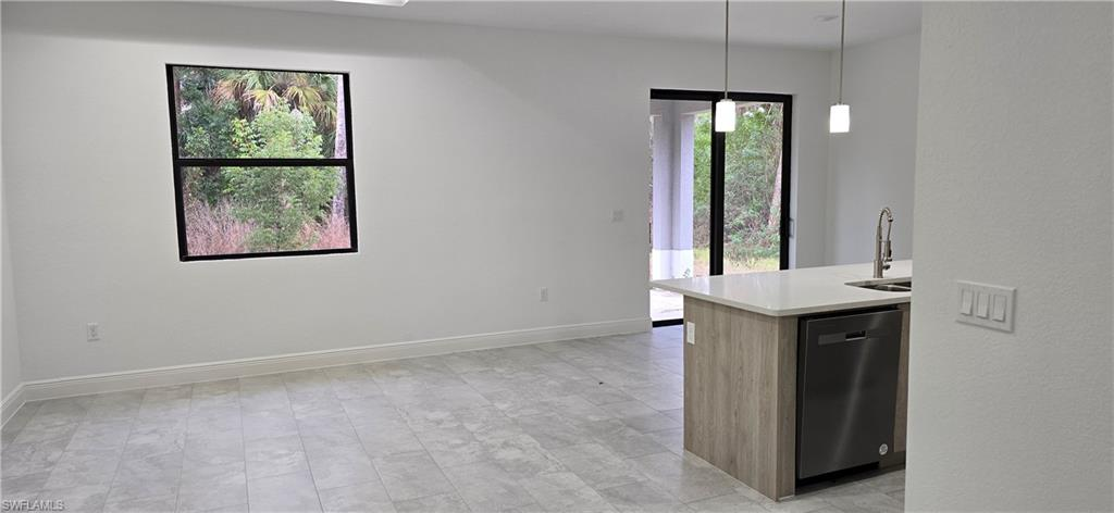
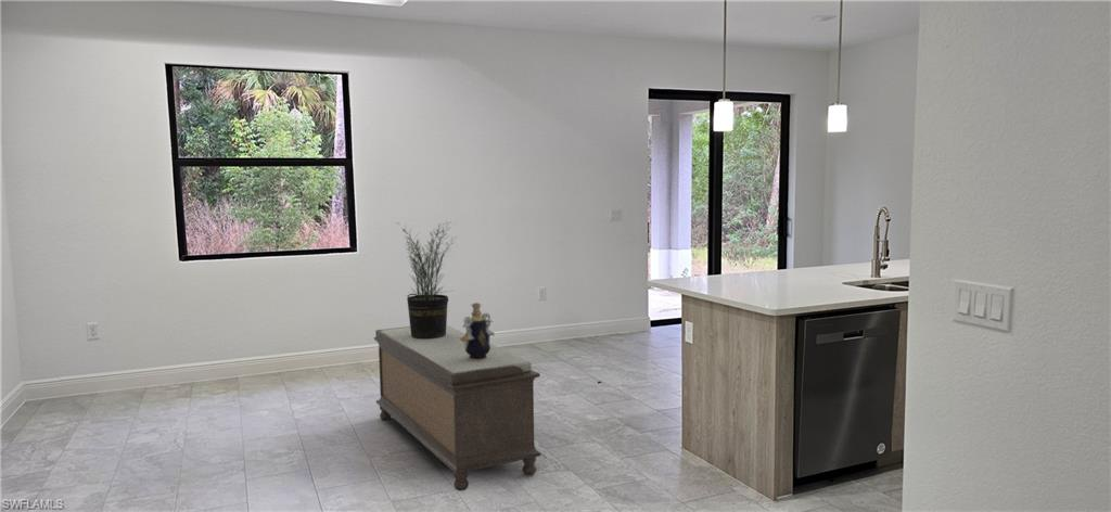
+ potted plant [395,220,458,340]
+ decorative vase [459,302,496,360]
+ bench [373,324,542,491]
